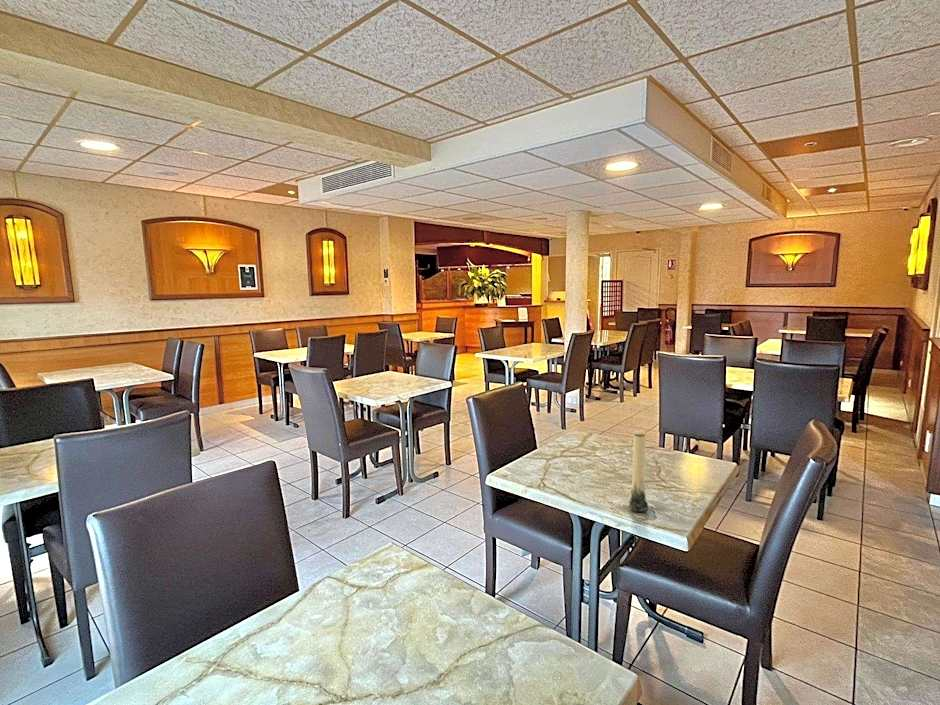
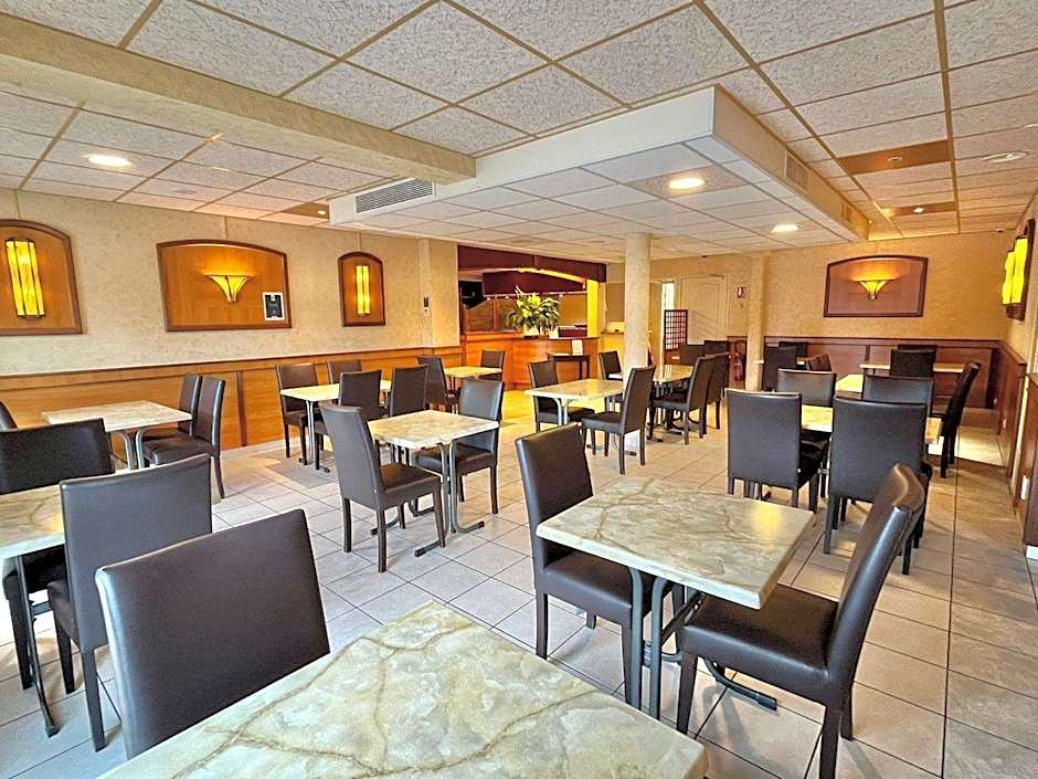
- candle [628,430,649,514]
